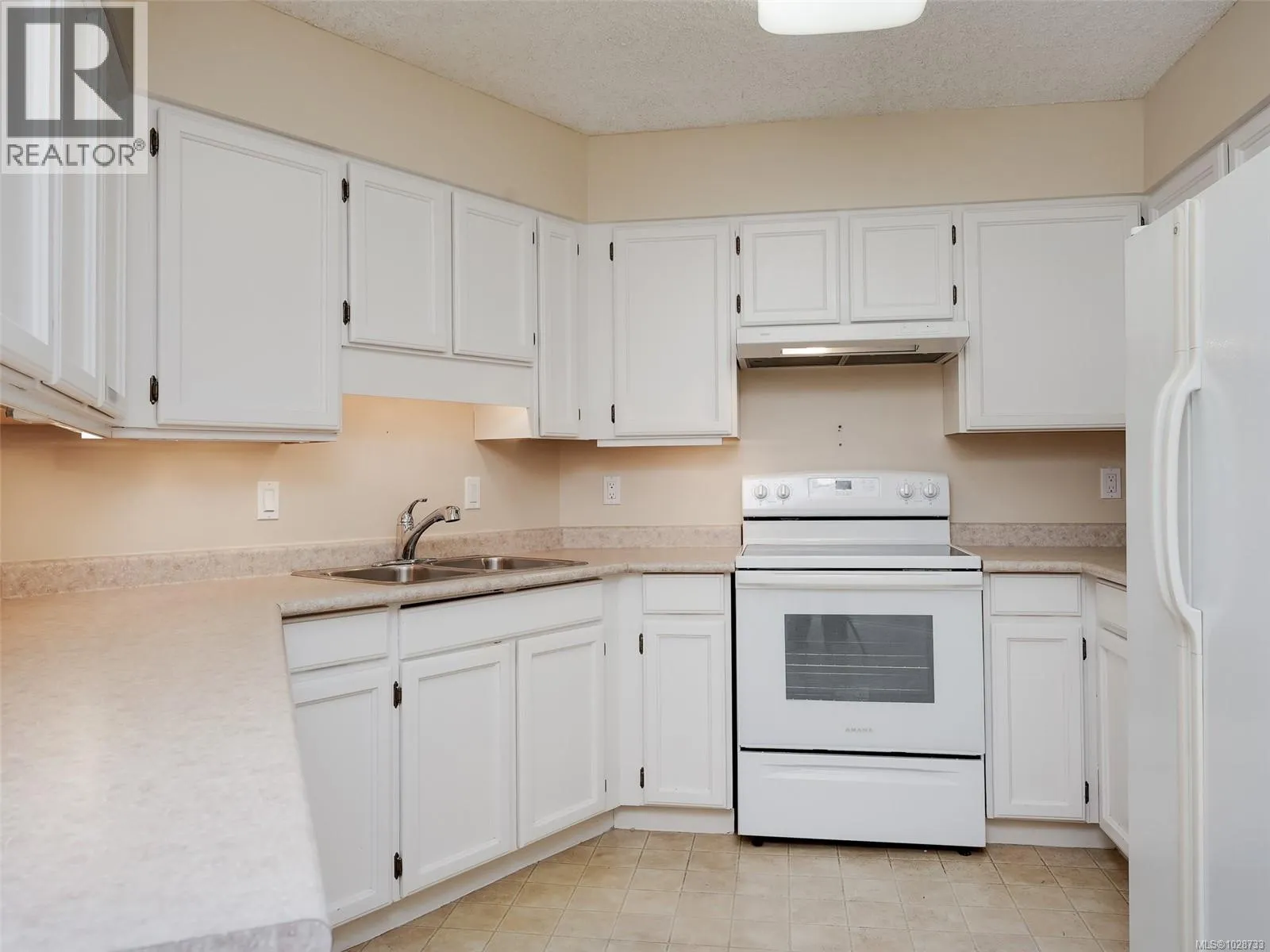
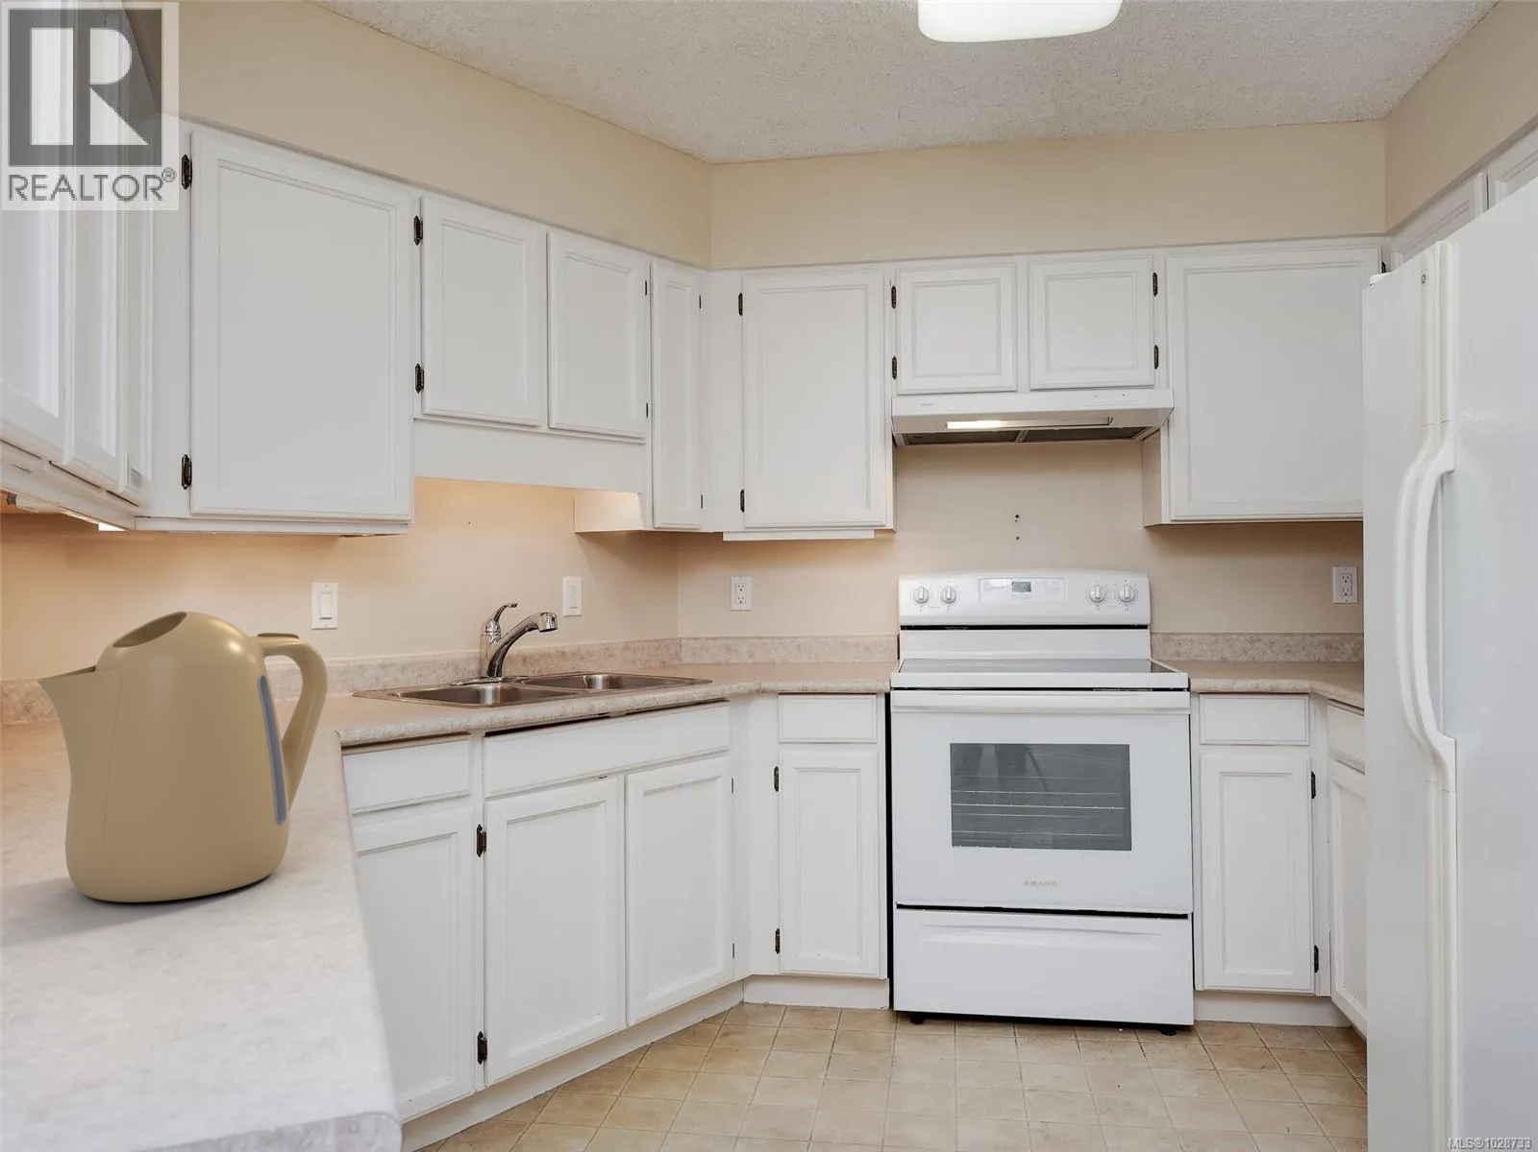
+ kettle [36,611,328,904]
